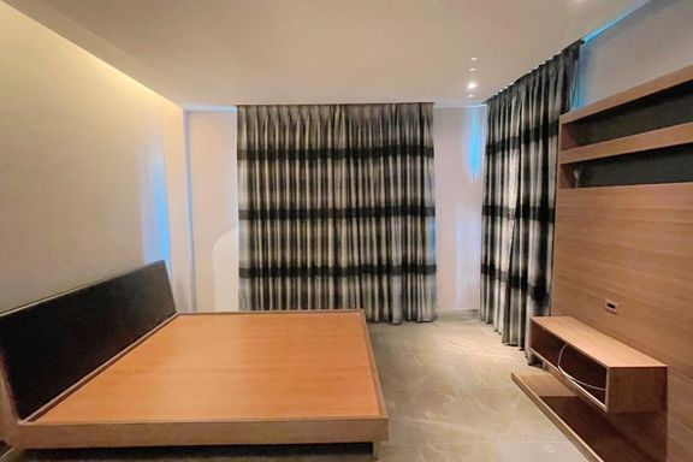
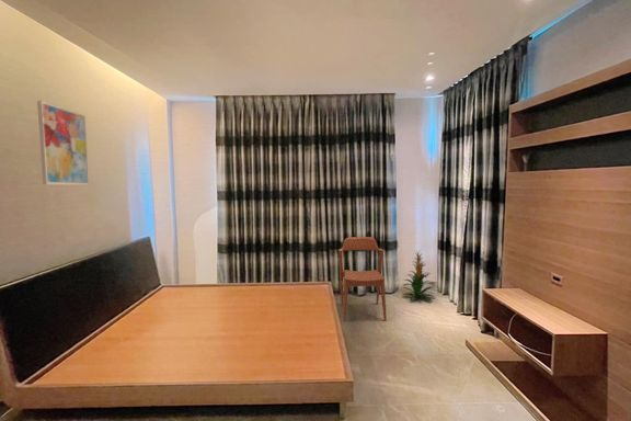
+ chair [337,236,388,322]
+ indoor plant [401,249,436,303]
+ wall art [36,100,90,186]
